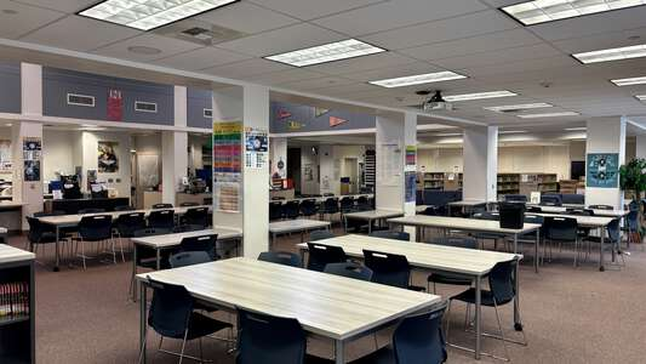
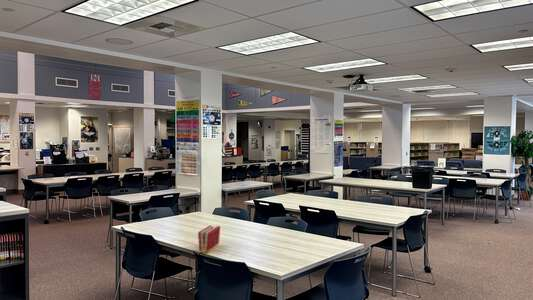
+ book [197,224,221,254]
